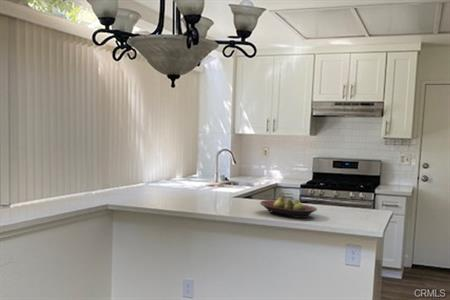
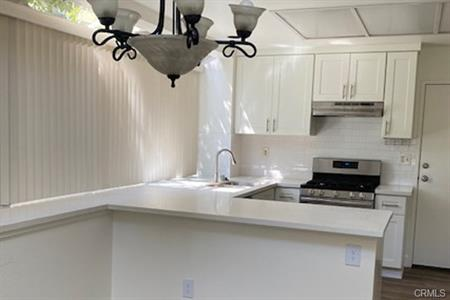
- fruit bowl [259,196,318,219]
